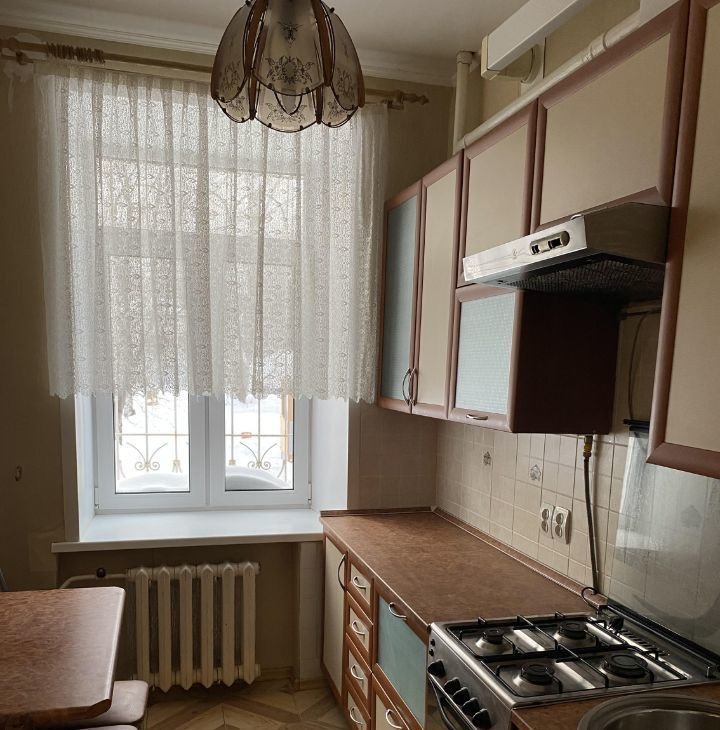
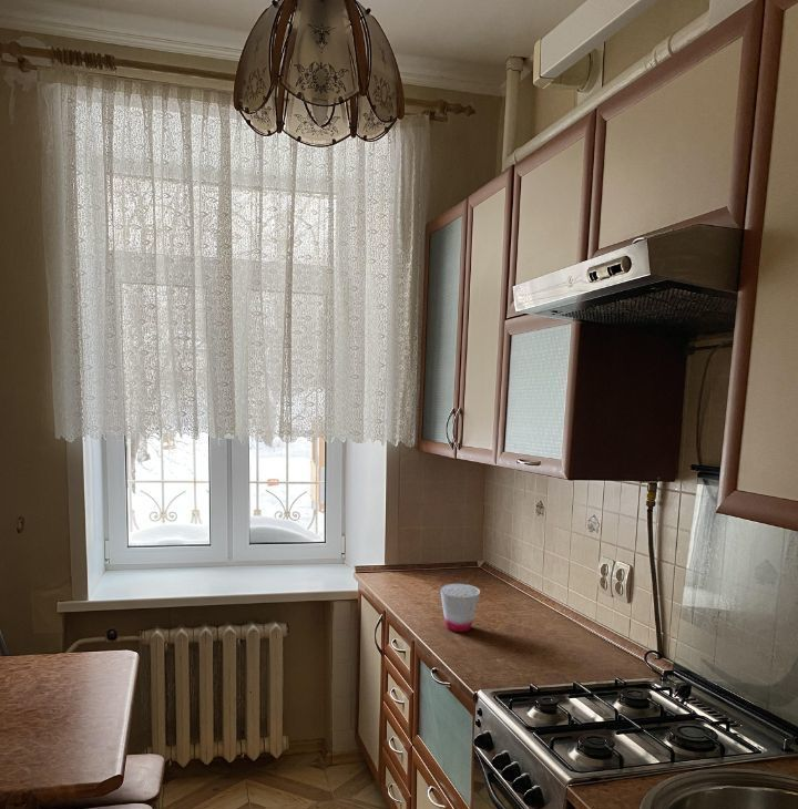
+ cup [439,582,481,633]
